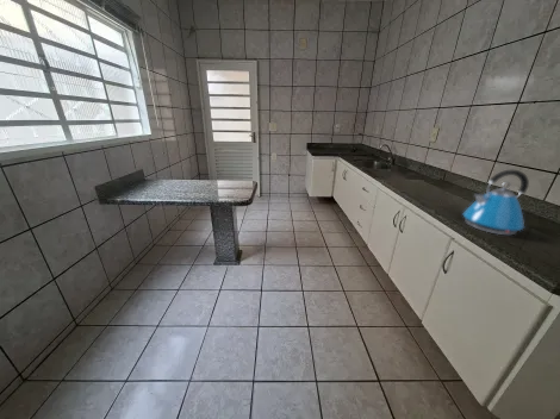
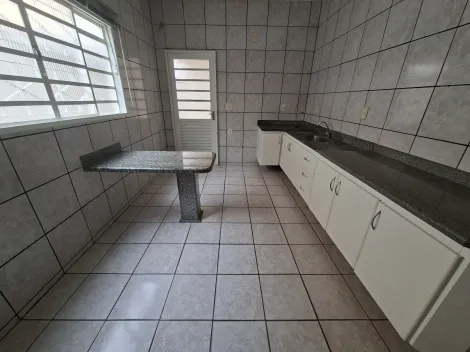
- kettle [462,169,530,236]
